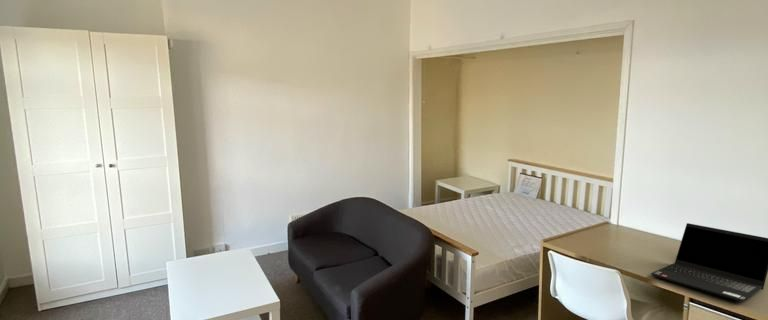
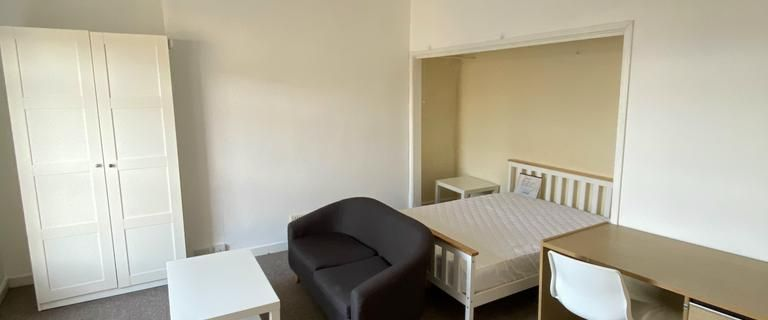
- laptop computer [650,222,768,302]
